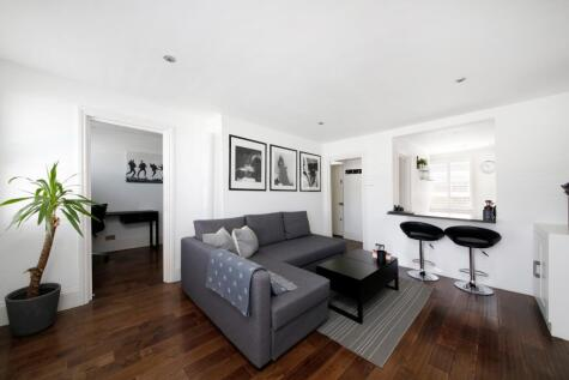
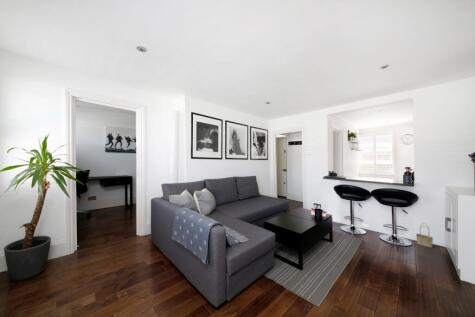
+ basket [415,222,434,248]
